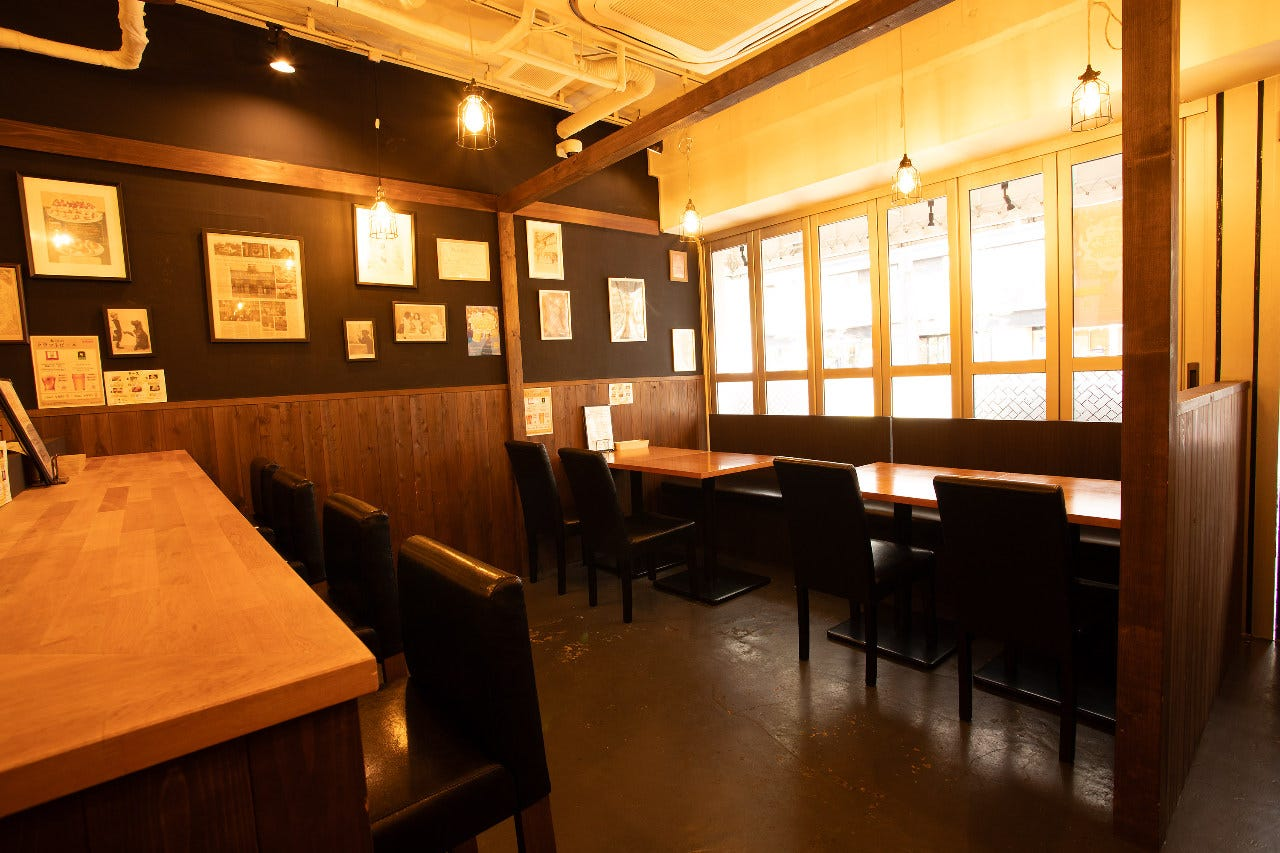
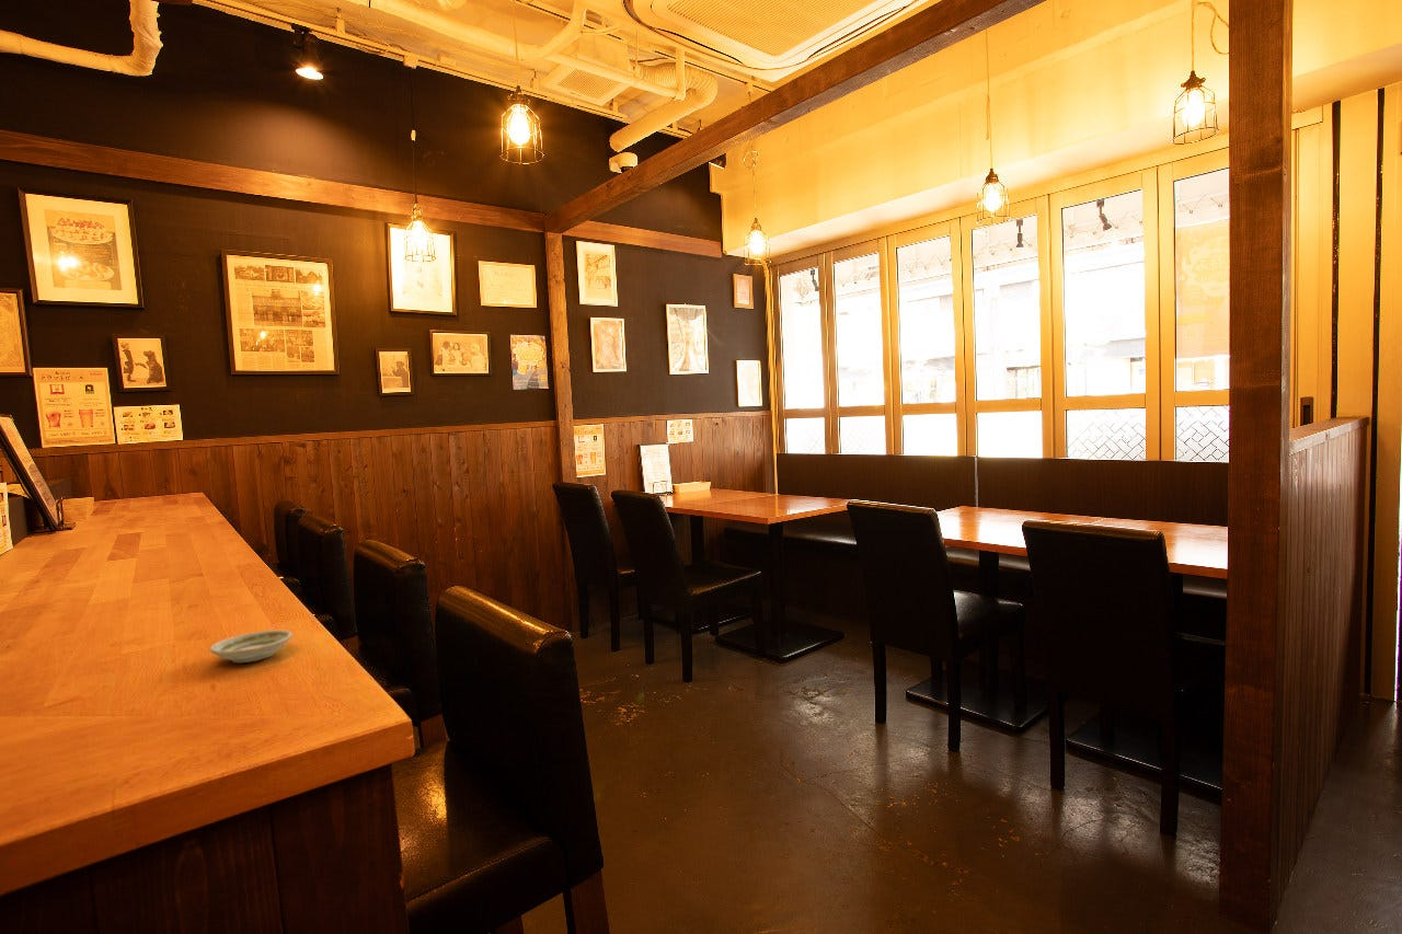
+ saucer [209,629,294,664]
